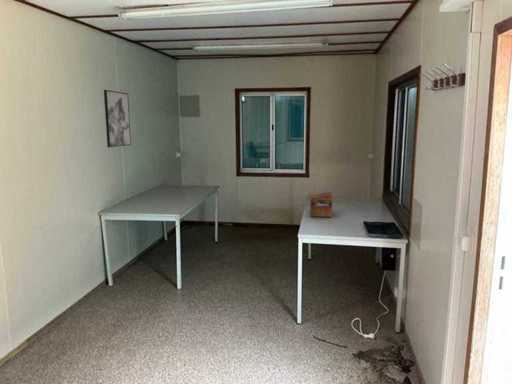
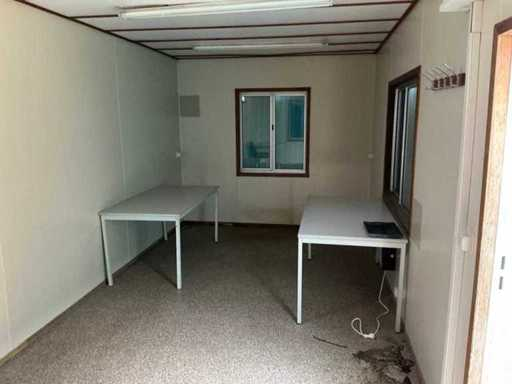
- sewing box [309,191,333,218]
- wall art [103,89,132,148]
